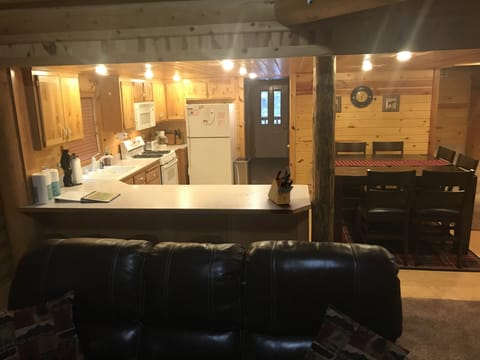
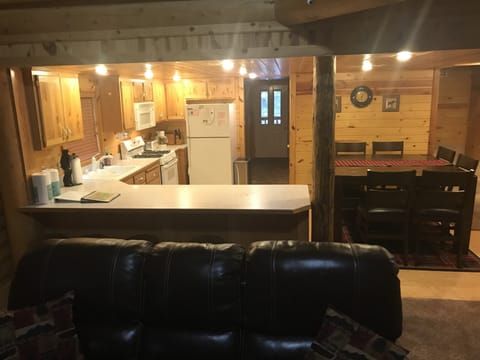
- knife block [267,167,295,206]
